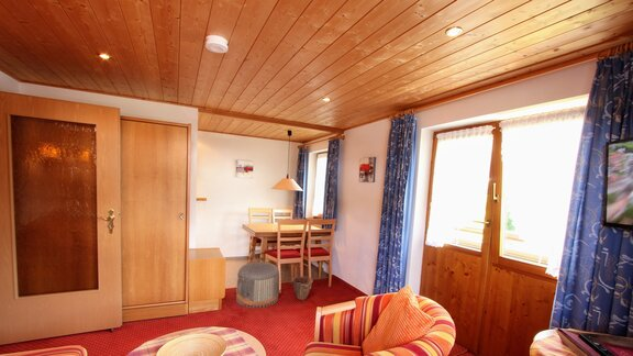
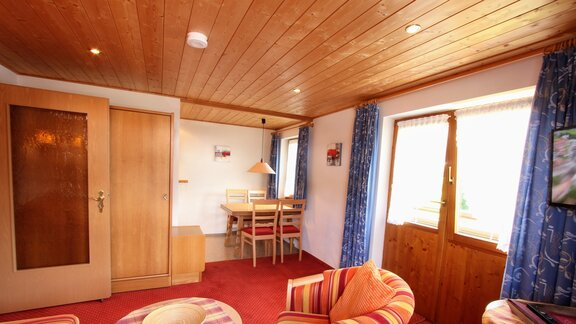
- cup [291,276,314,301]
- pouf [235,260,280,309]
